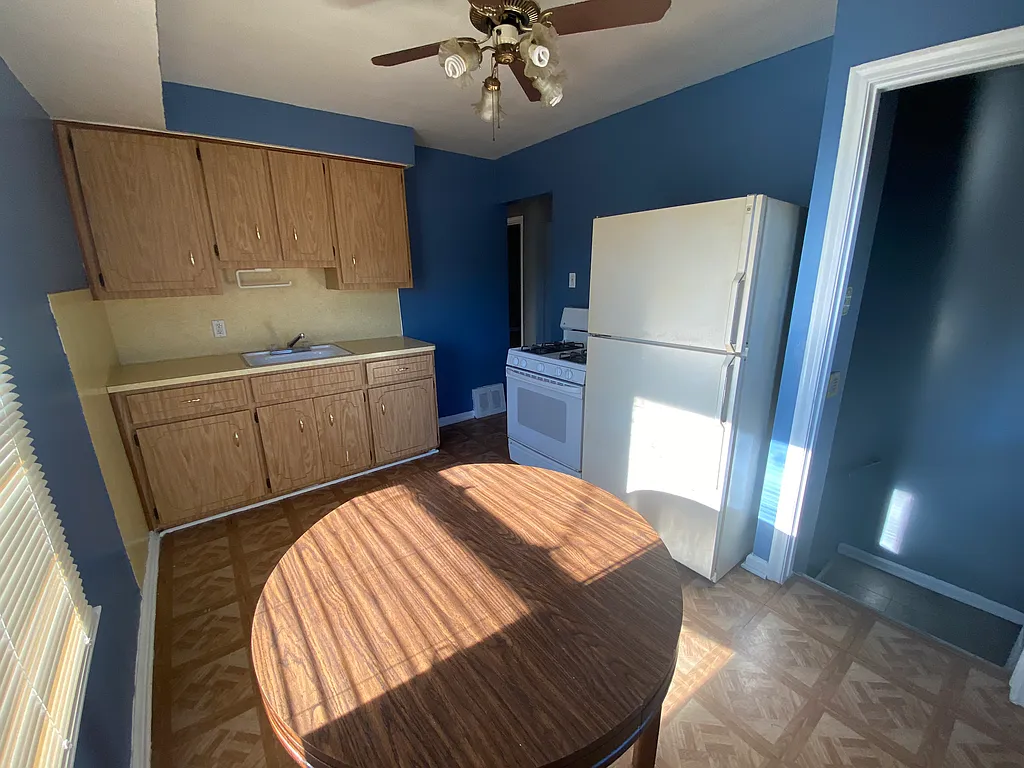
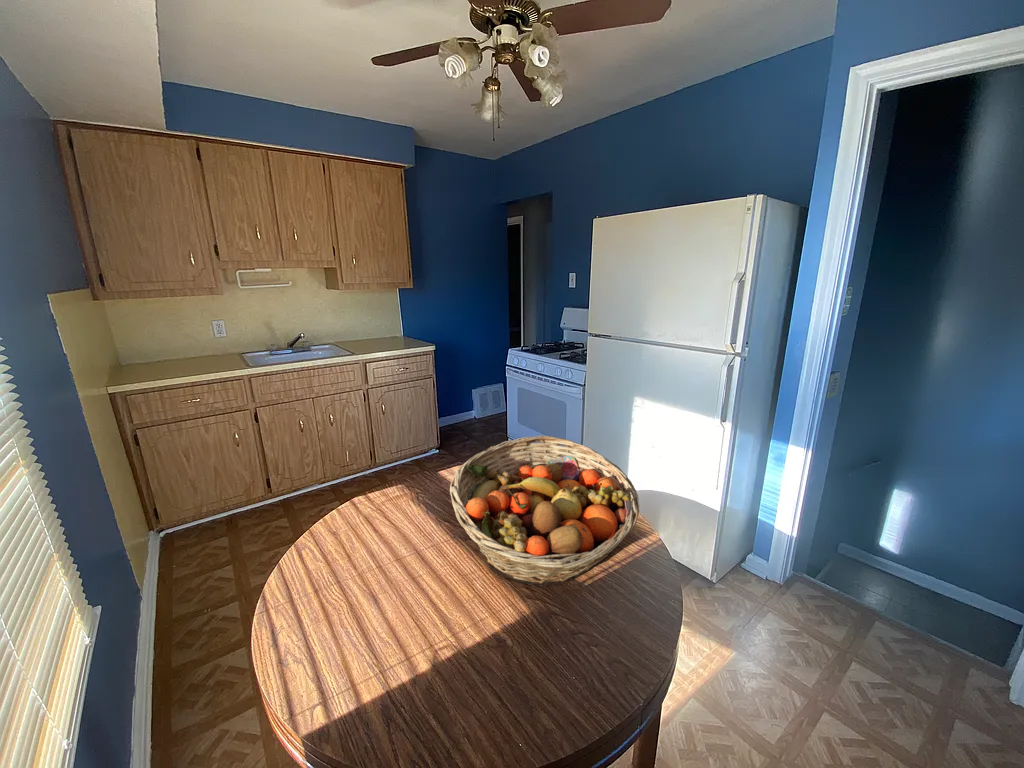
+ fruit basket [449,435,640,585]
